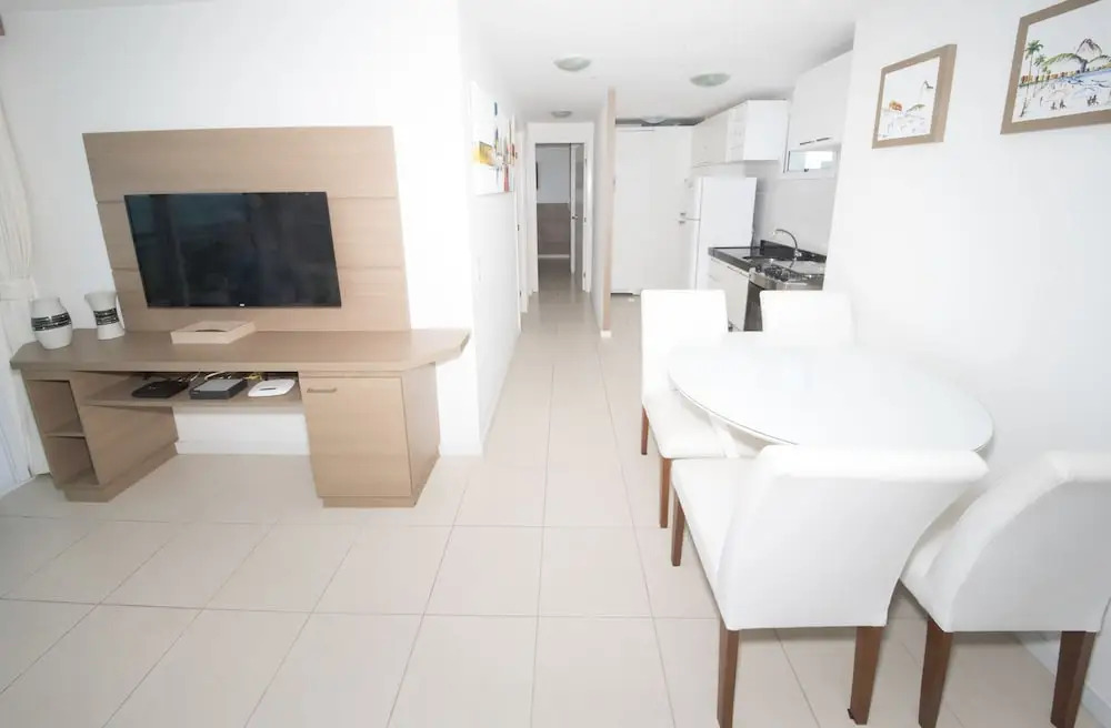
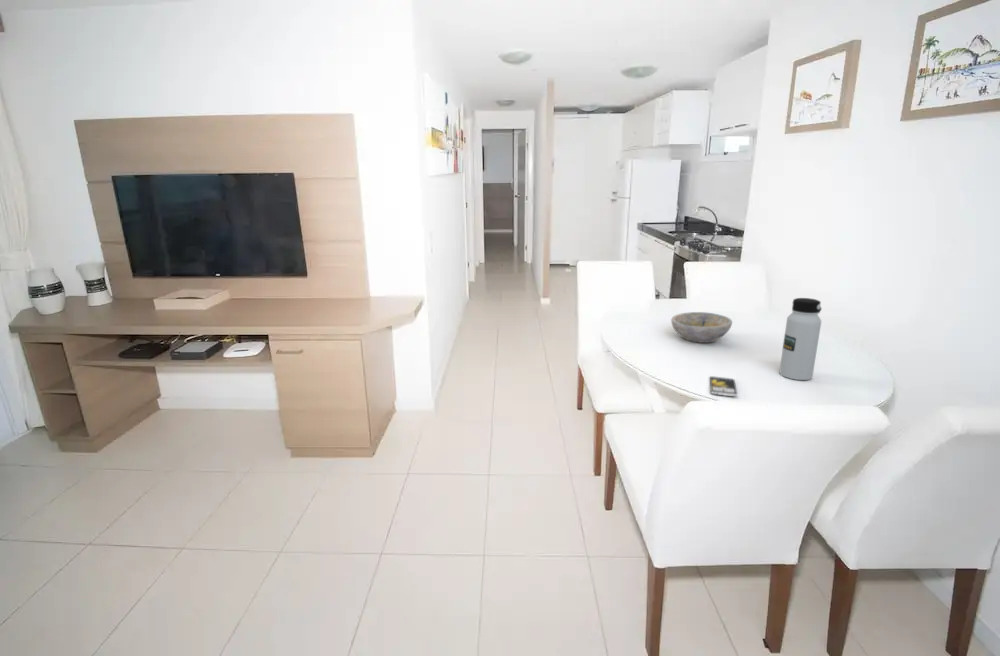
+ bowl [670,311,733,344]
+ water bottle [778,297,822,381]
+ smartphone [709,375,738,397]
